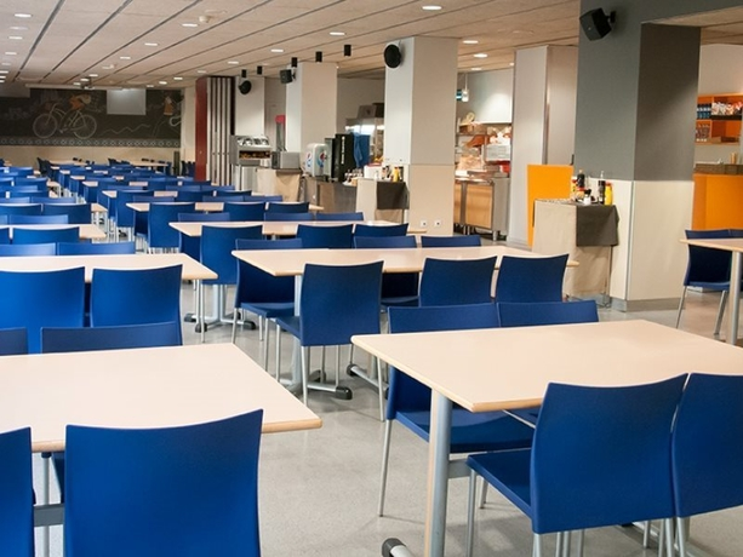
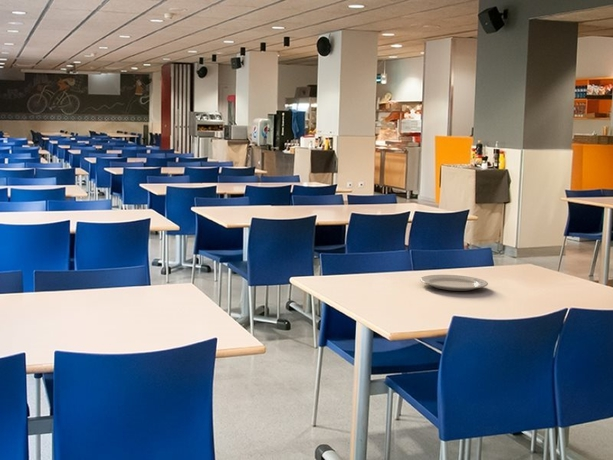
+ chinaware [419,274,489,292]
